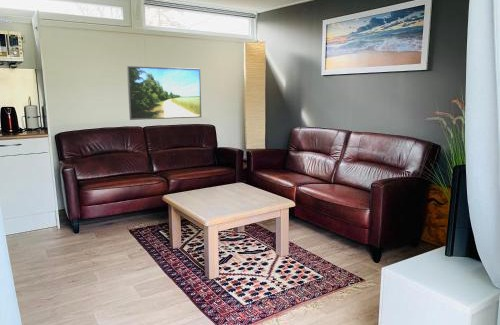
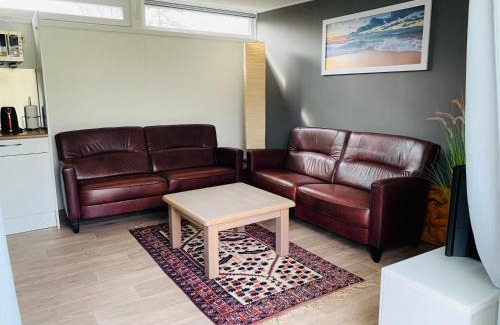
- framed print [126,65,202,121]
